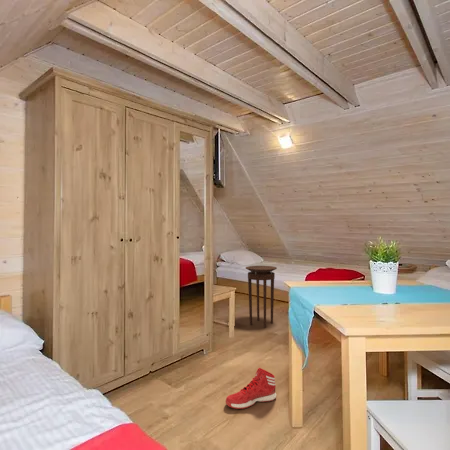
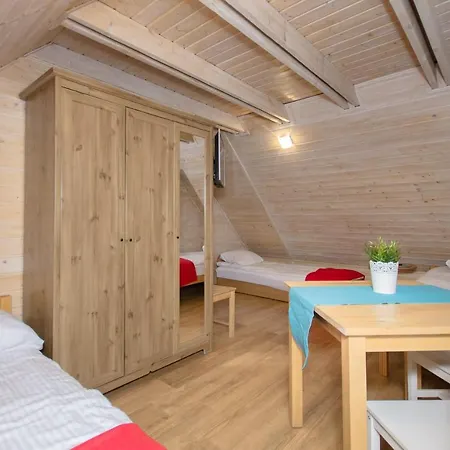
- sneaker [225,367,277,410]
- stool [245,265,278,329]
